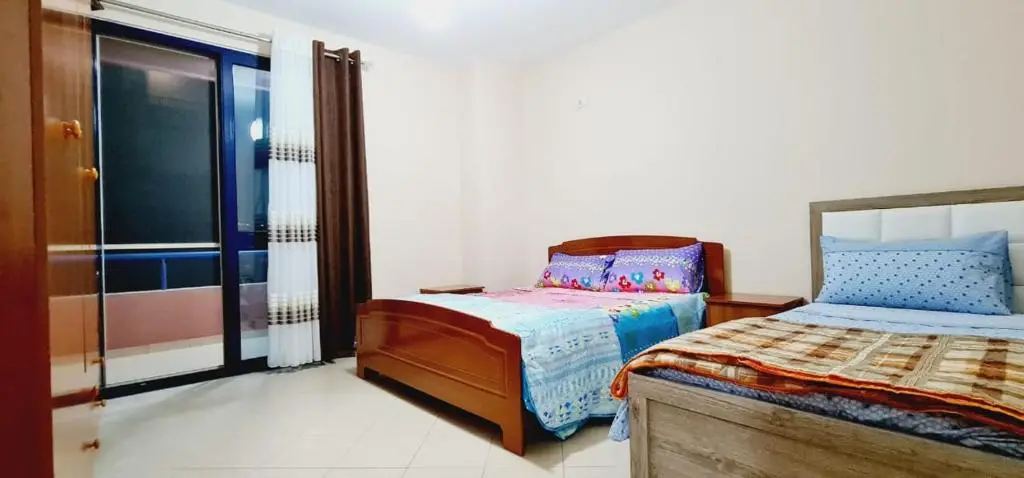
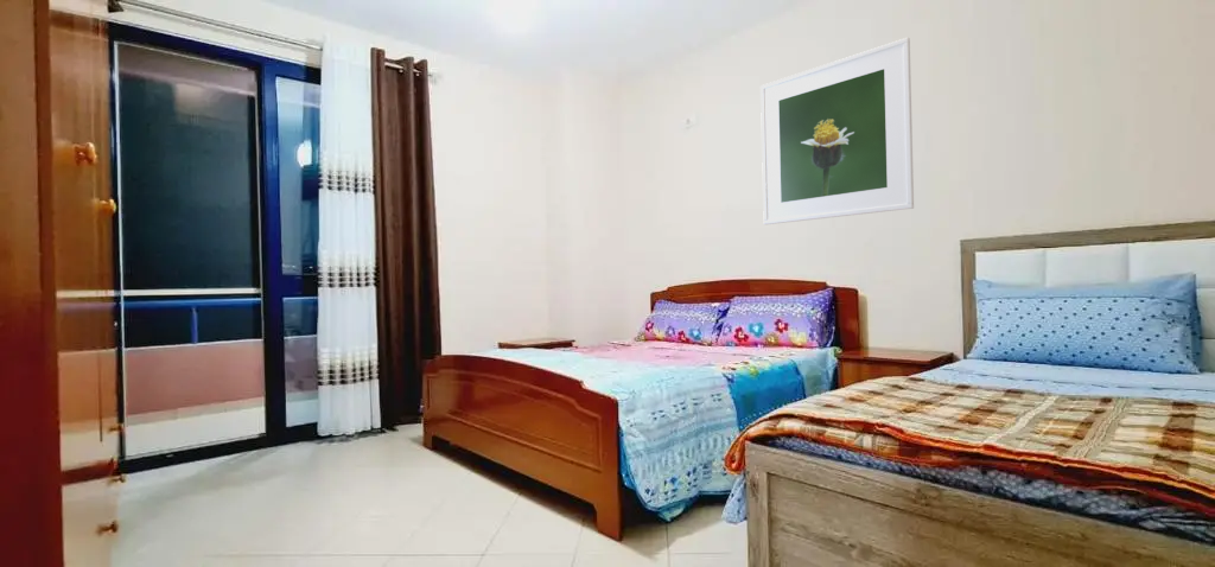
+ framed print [759,37,915,225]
